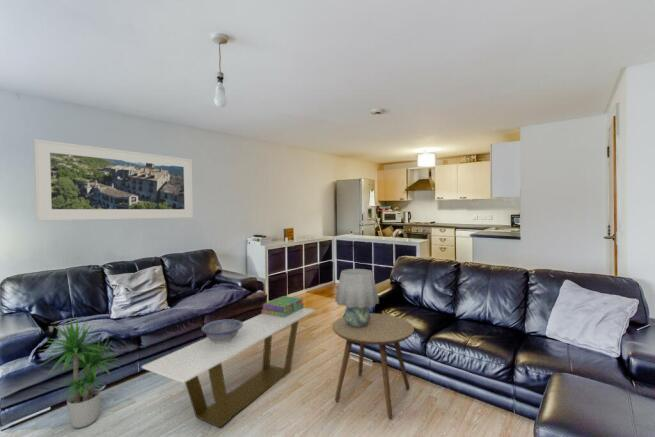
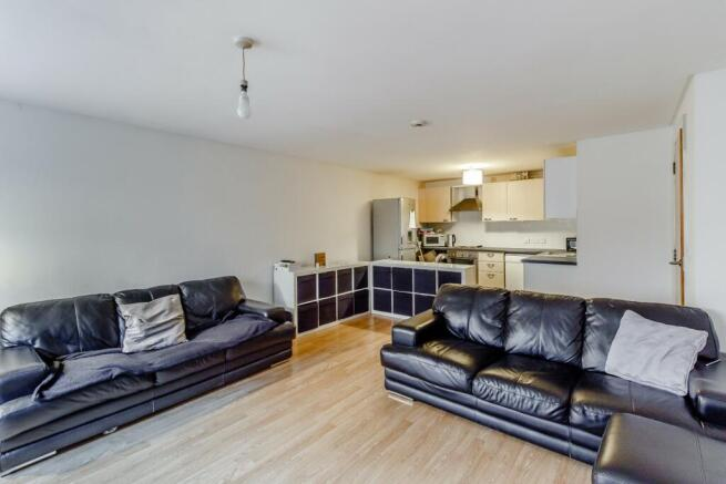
- table lamp [334,268,380,327]
- potted plant [38,316,120,429]
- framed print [33,138,194,222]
- side table [331,312,415,420]
- decorative bowl [200,318,243,344]
- coffee table [141,307,316,428]
- stack of books [260,295,305,317]
